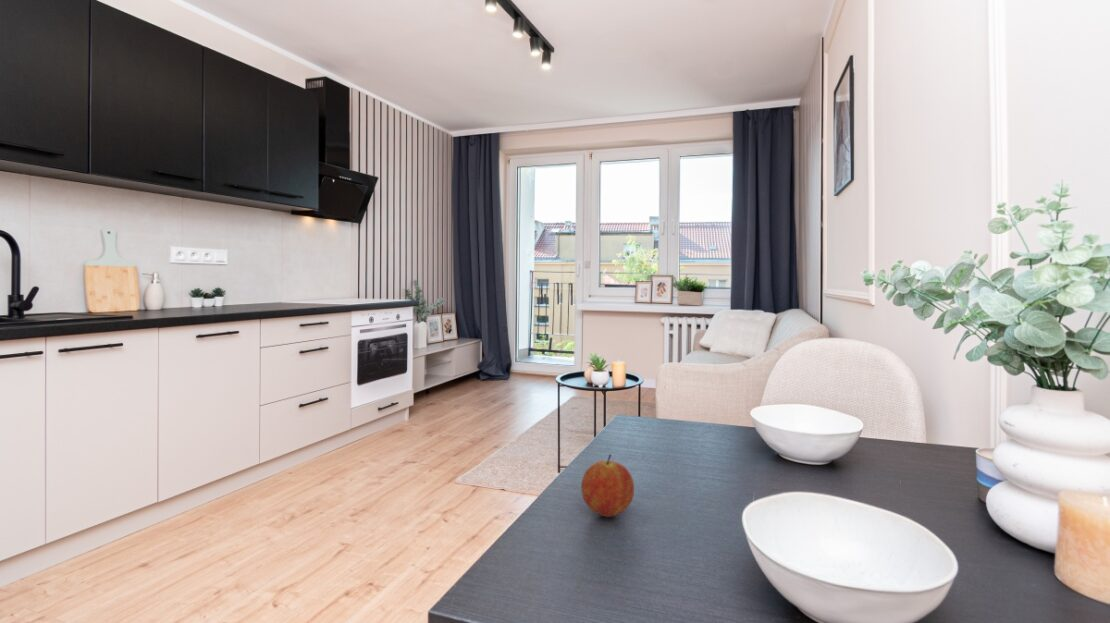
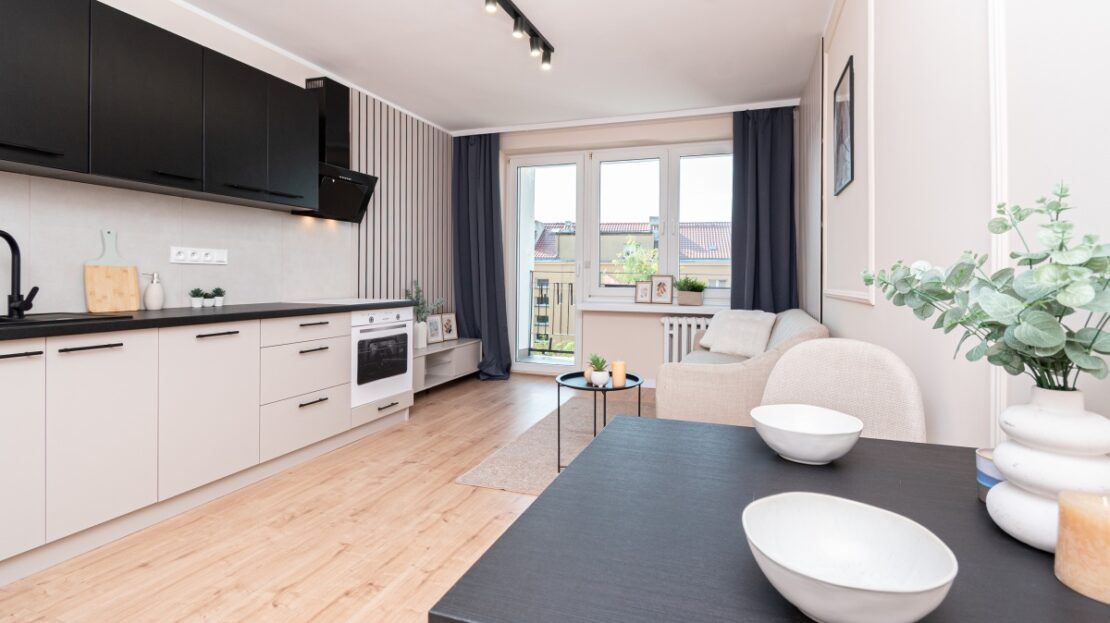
- fruit [580,453,635,518]
